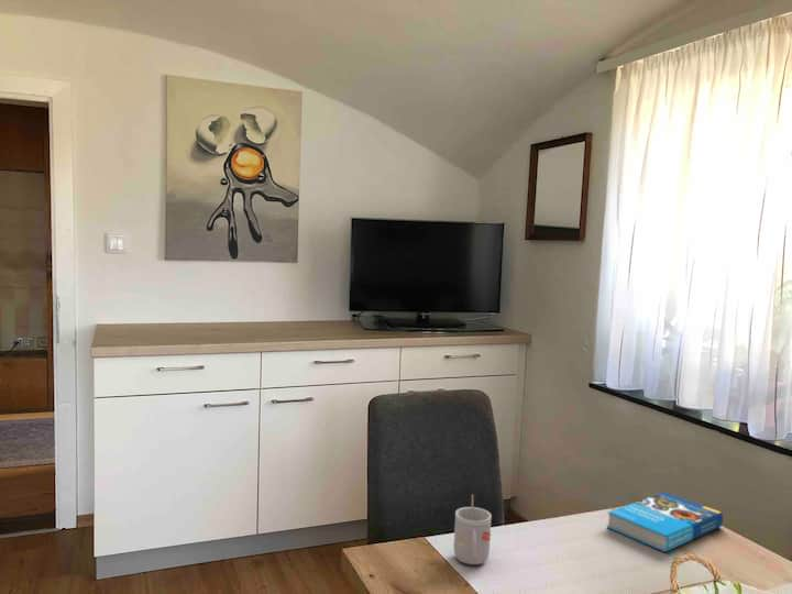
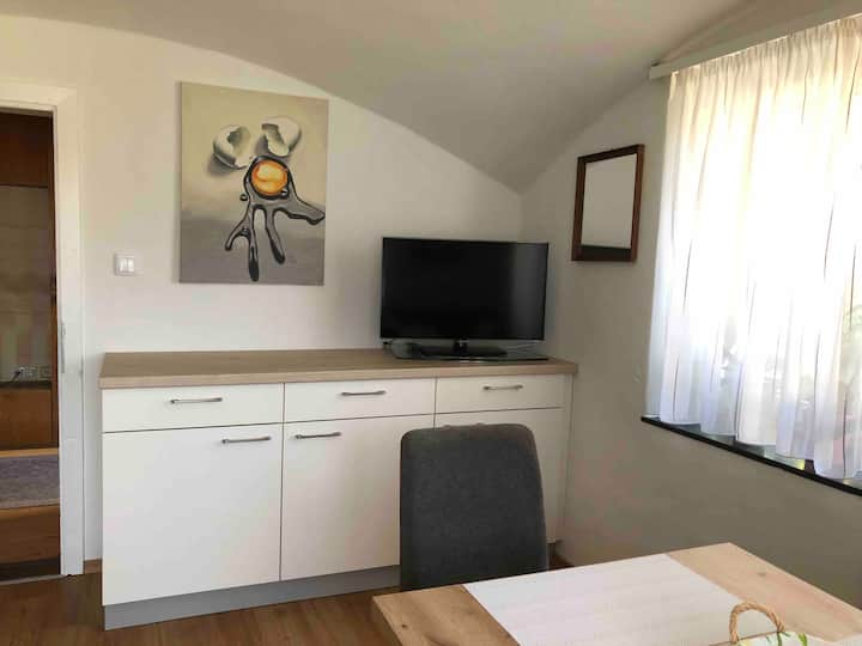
- book [606,492,724,553]
- mug [452,493,493,565]
